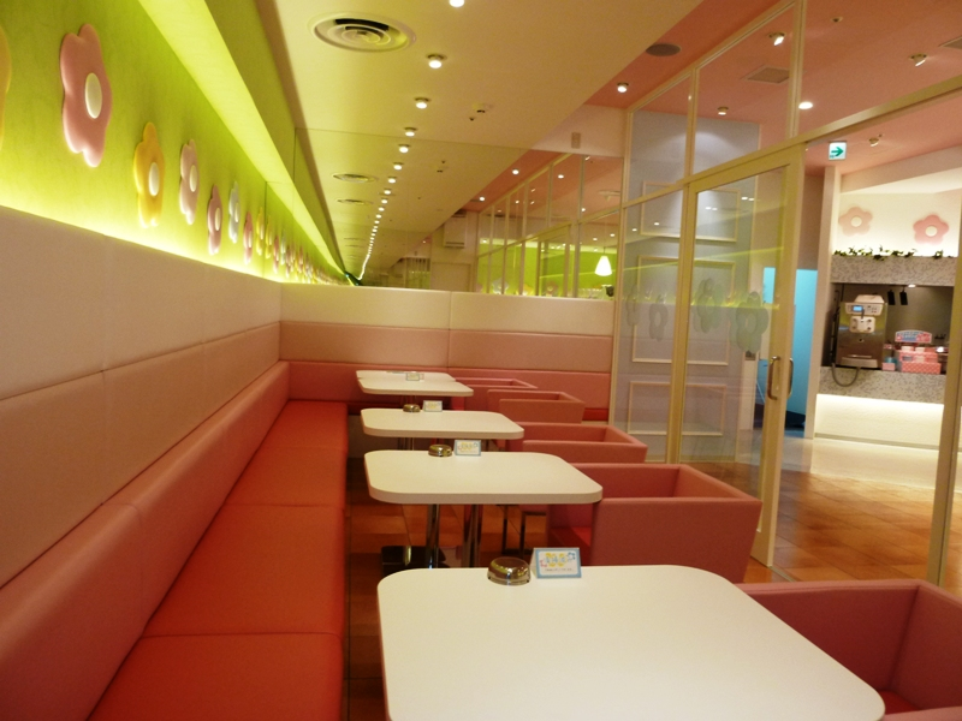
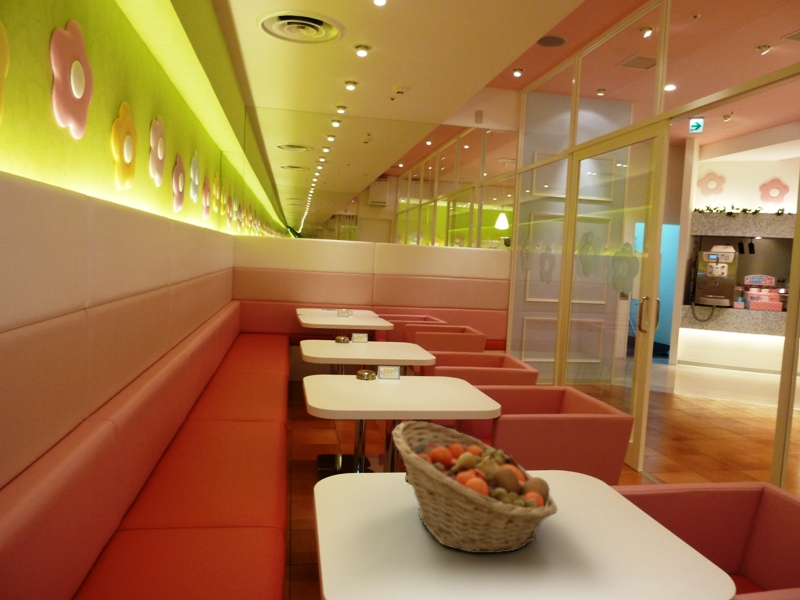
+ fruit basket [391,420,559,554]
